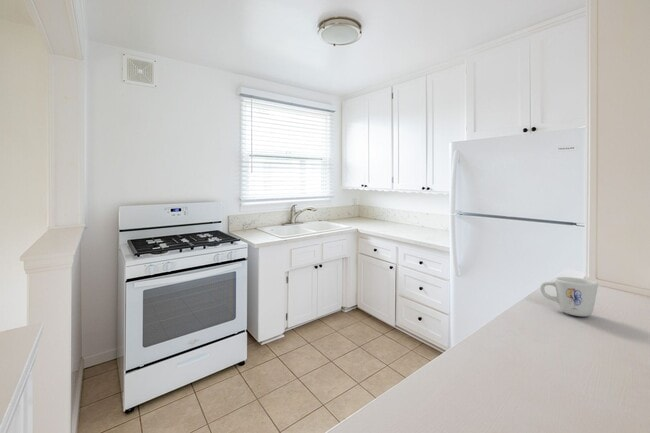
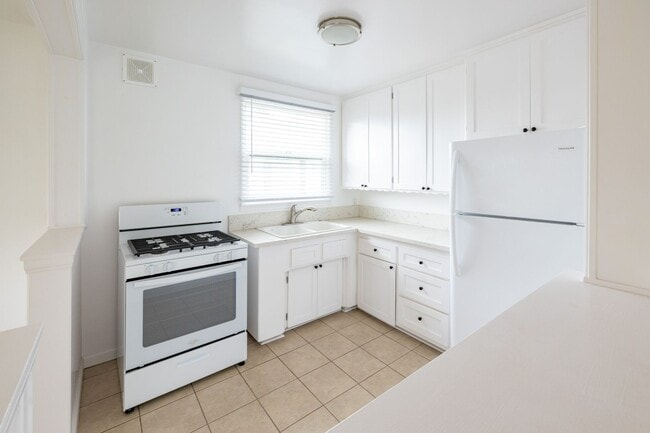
- mug [539,276,599,317]
